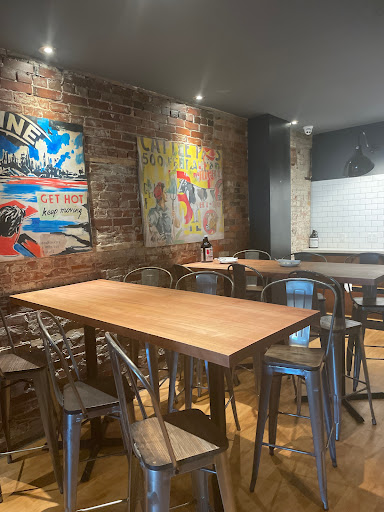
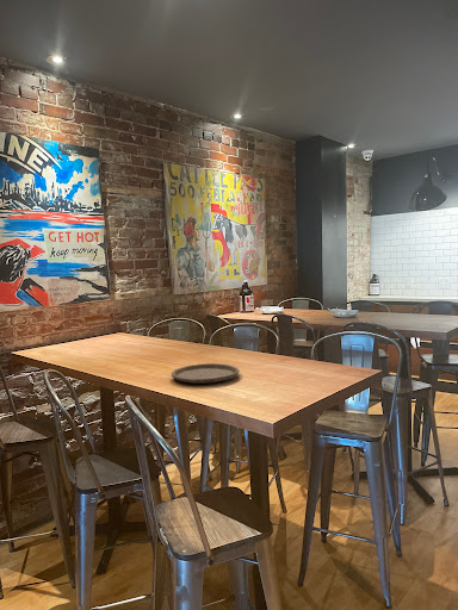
+ plate [171,362,241,385]
